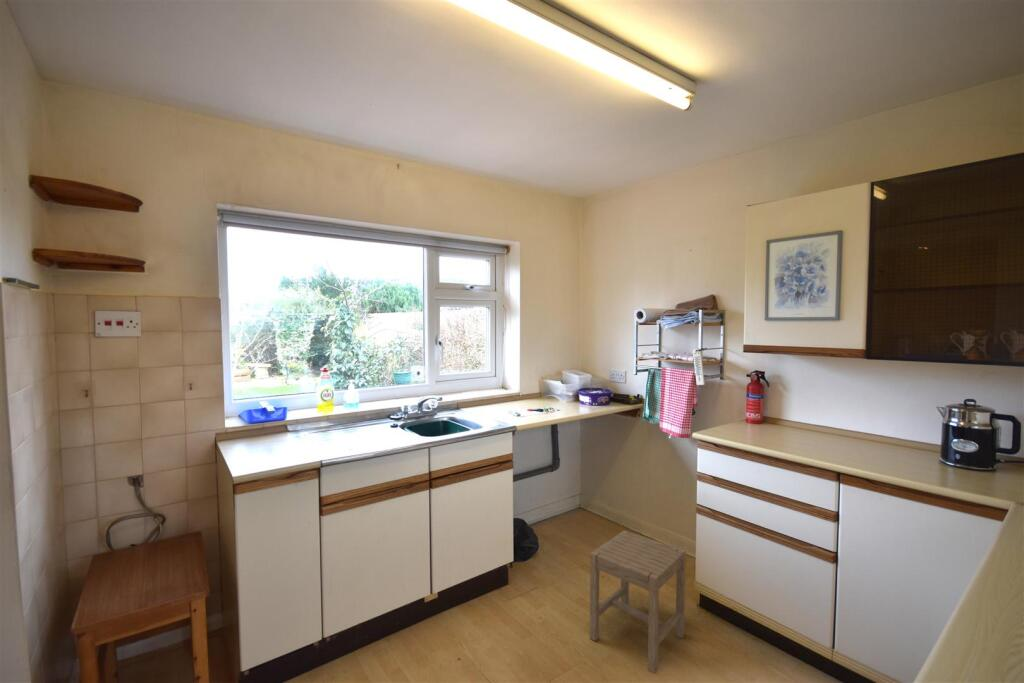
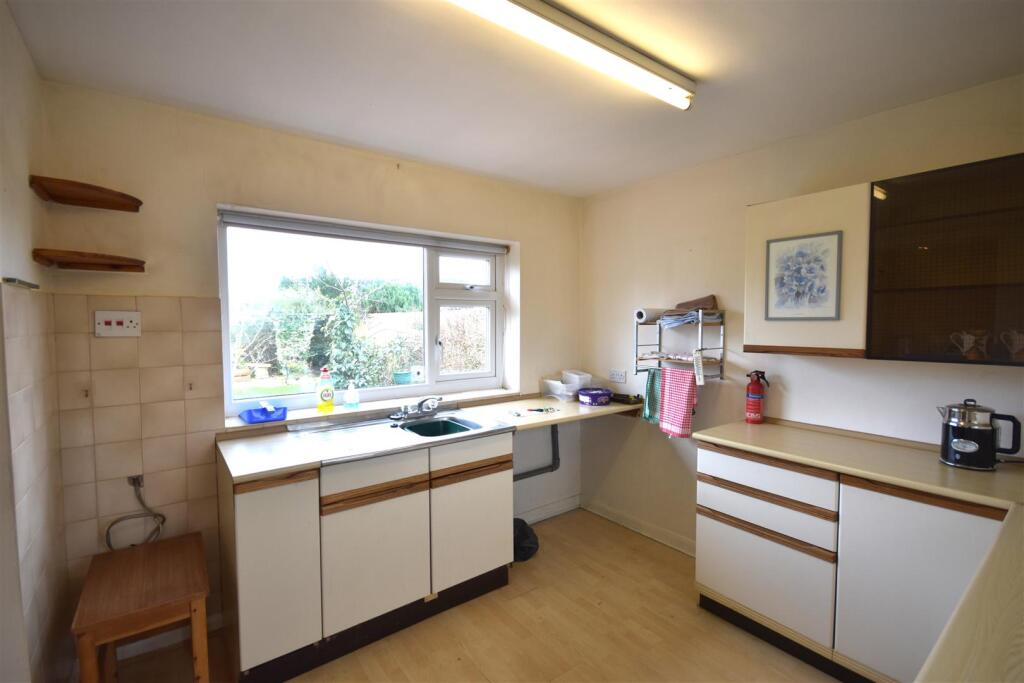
- stool [589,529,687,674]
